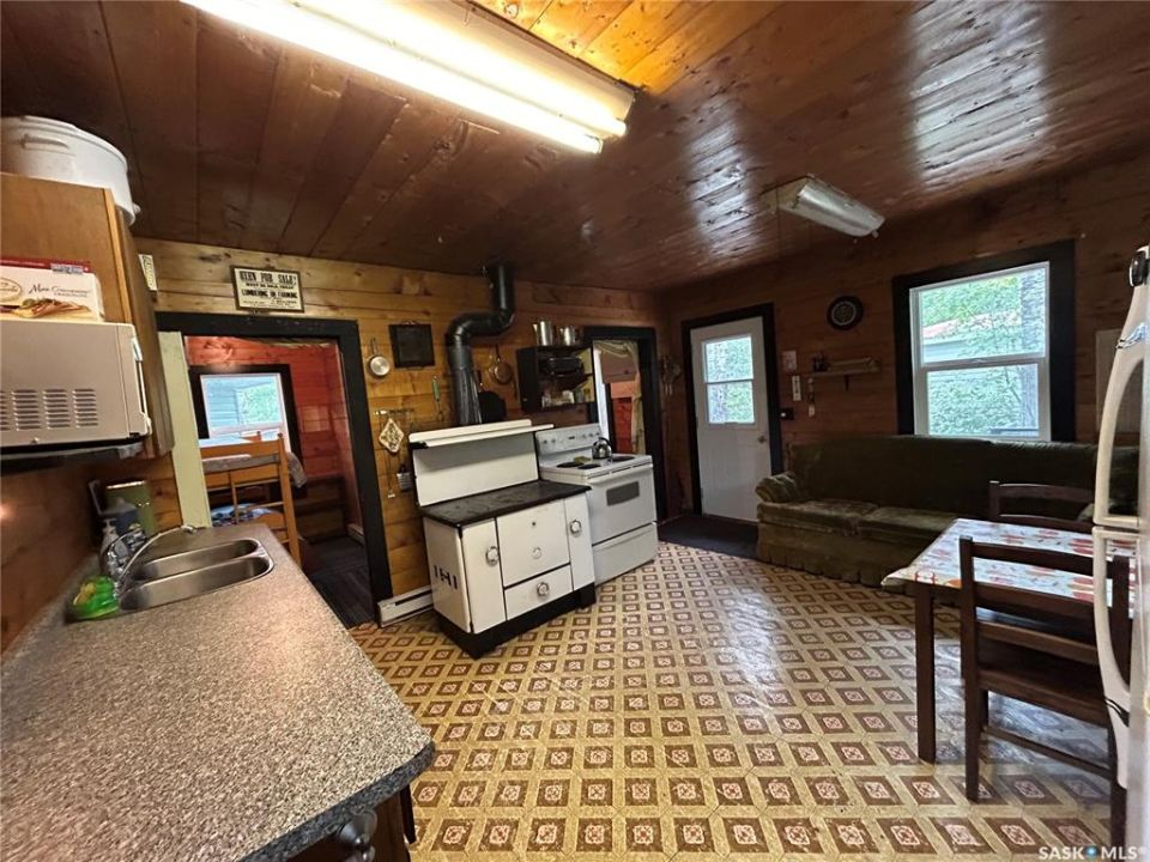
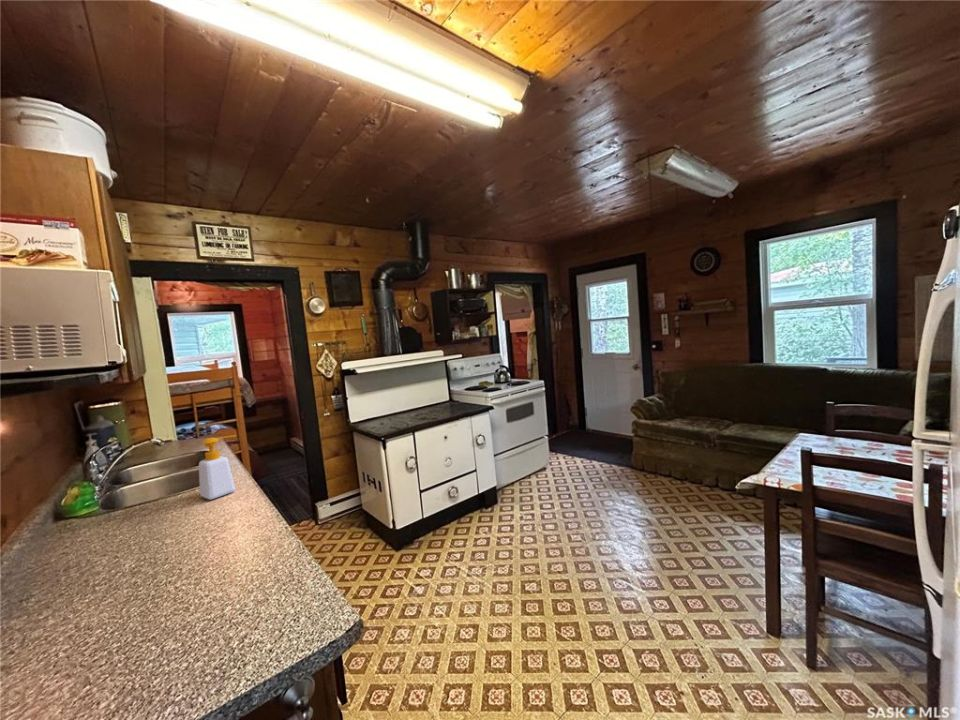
+ soap bottle [198,434,237,501]
